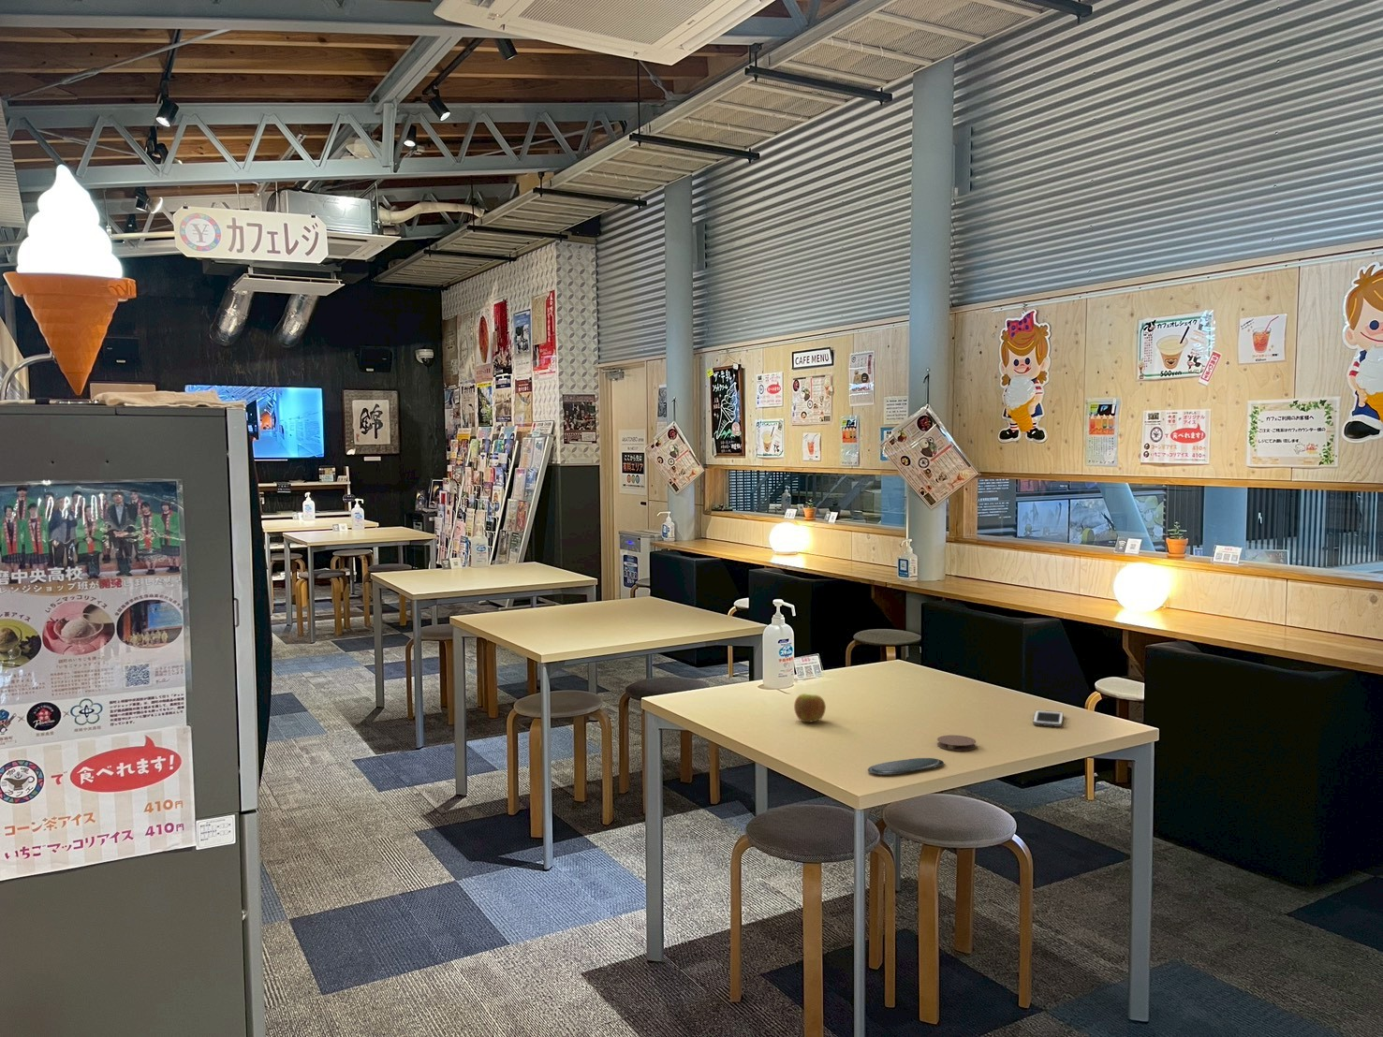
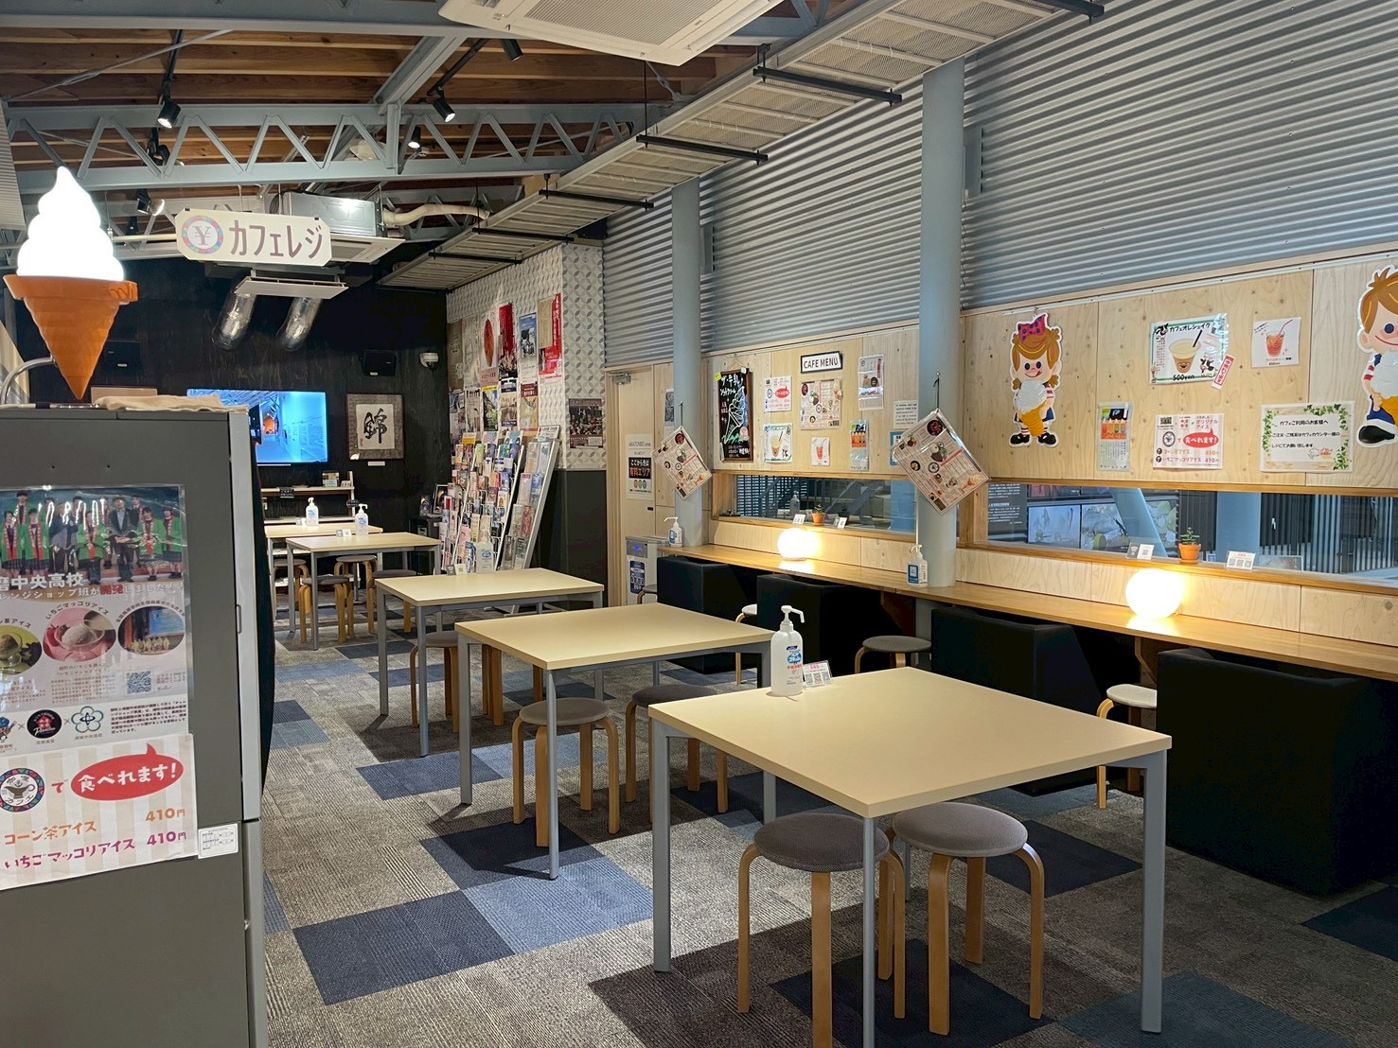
- apple [793,693,827,722]
- cell phone [1032,709,1064,728]
- oval tray [868,757,945,774]
- coaster [936,734,976,752]
